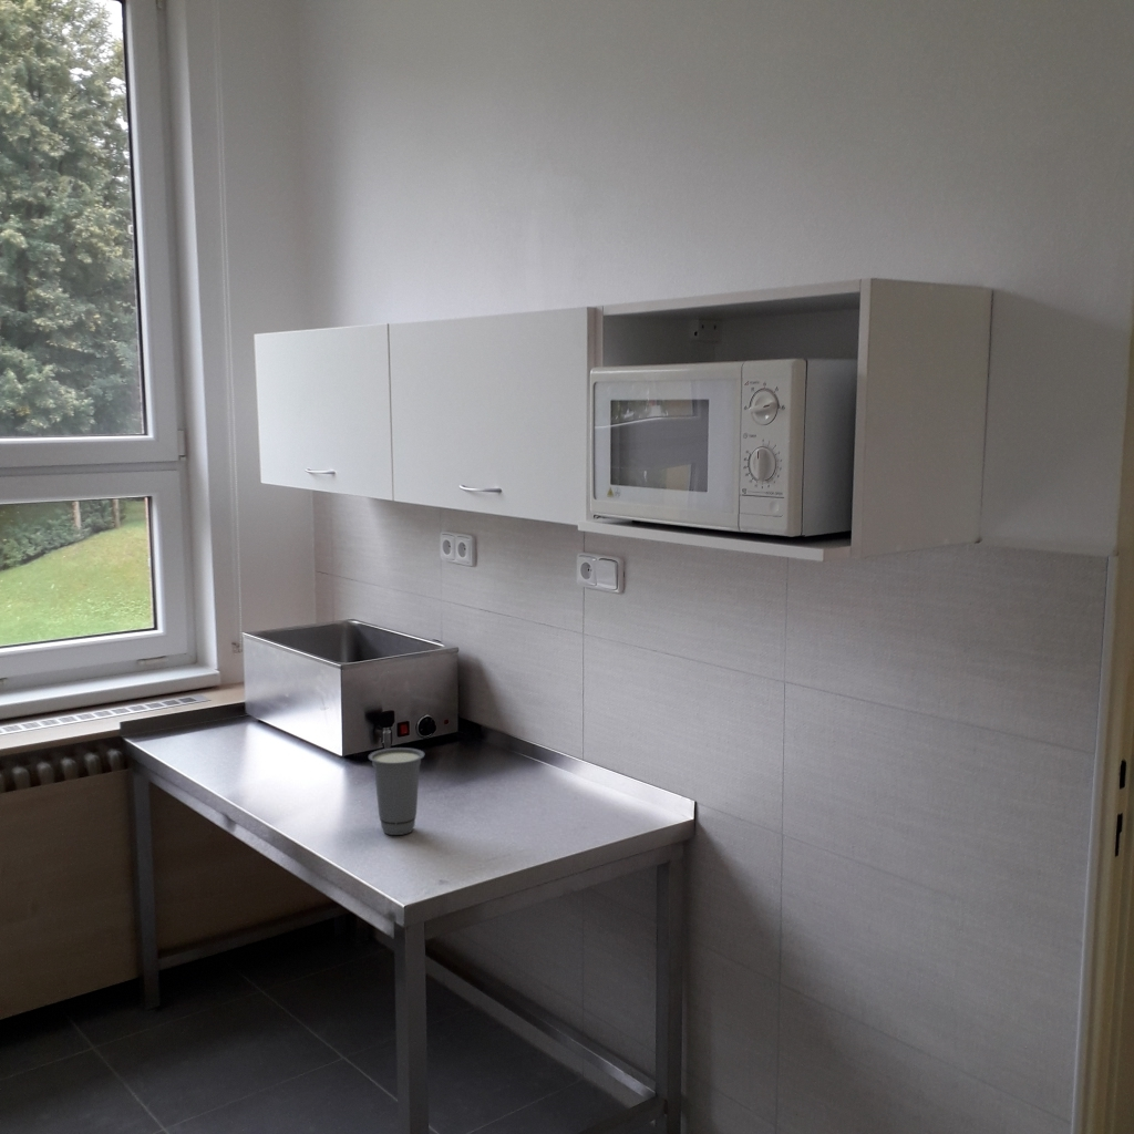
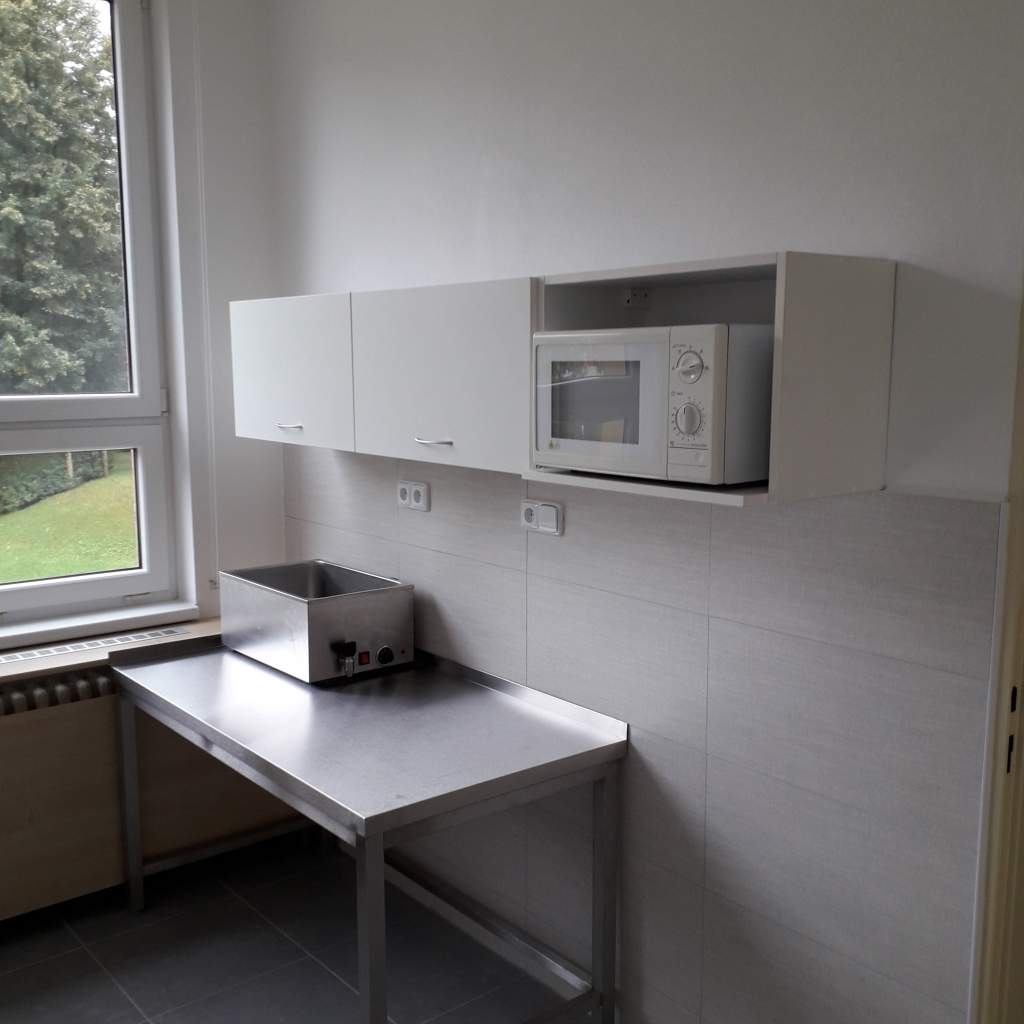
- cup [368,746,425,836]
